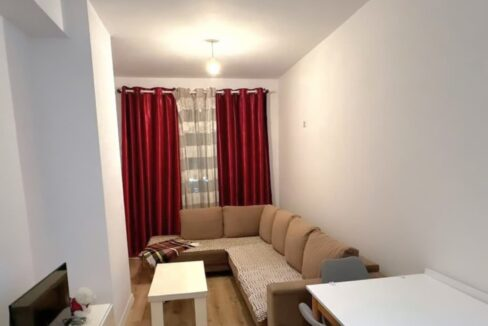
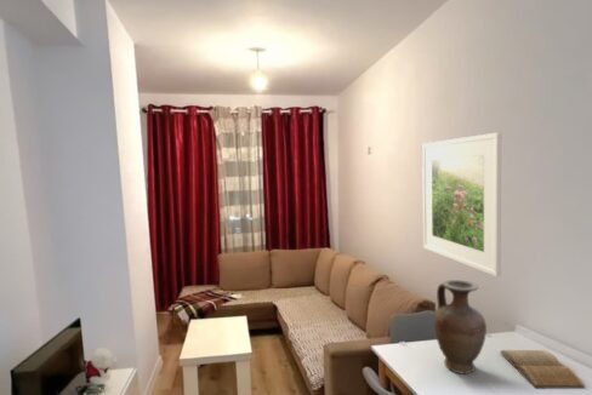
+ vase [433,279,488,374]
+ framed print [421,131,502,277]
+ book [499,349,587,390]
